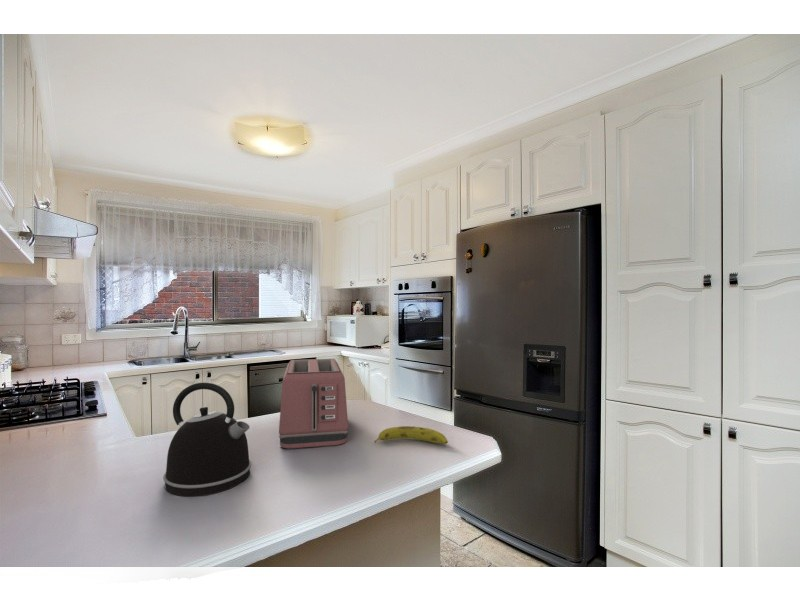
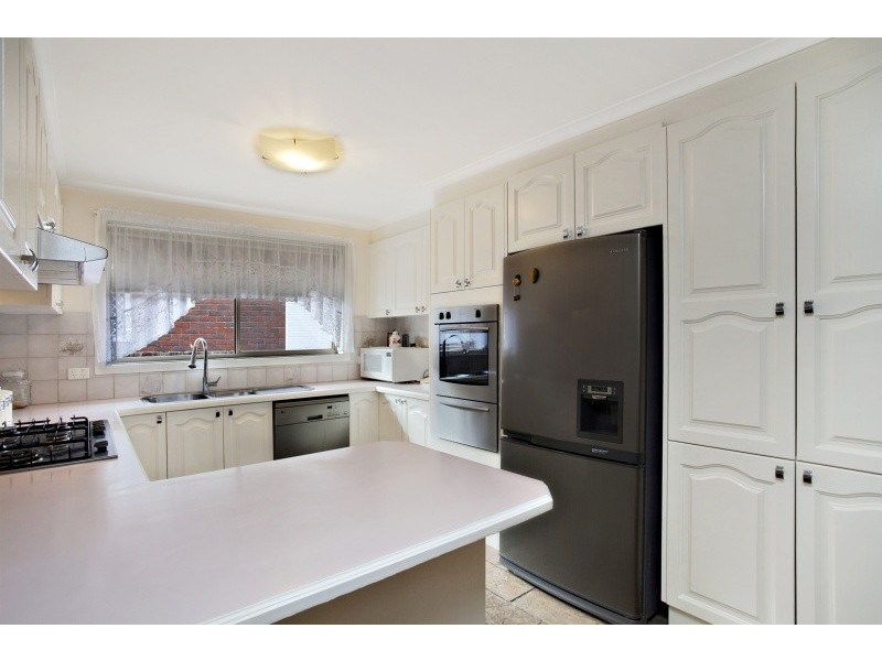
- kettle [162,381,252,497]
- toaster [278,358,349,450]
- fruit [374,425,449,445]
